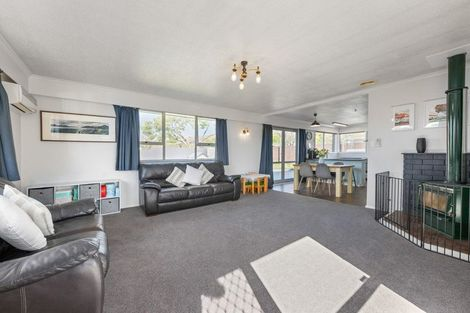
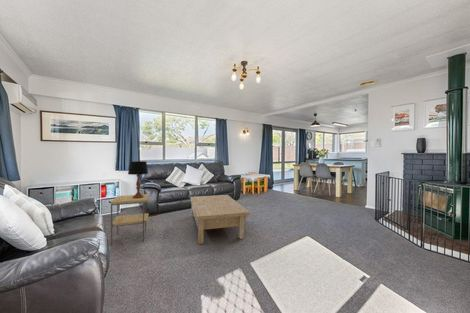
+ side table [110,193,150,247]
+ table lamp [127,160,149,198]
+ coffee table [189,194,251,245]
